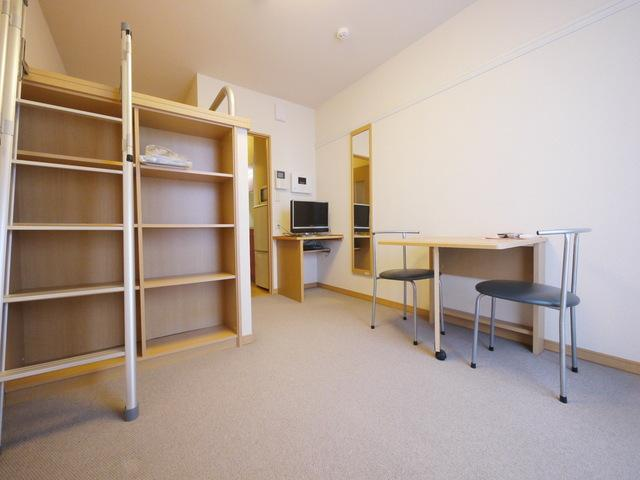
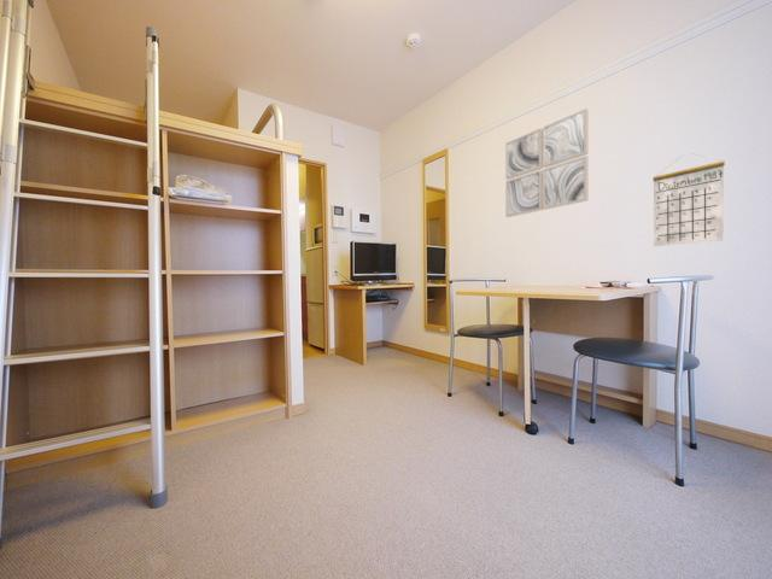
+ calendar [651,152,726,247]
+ wall art [504,107,590,218]
